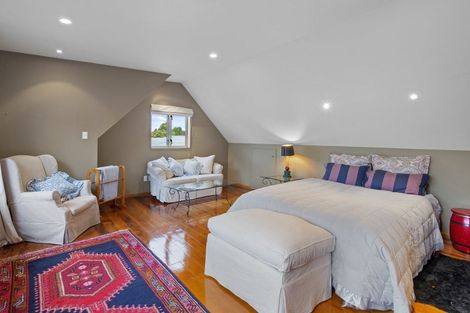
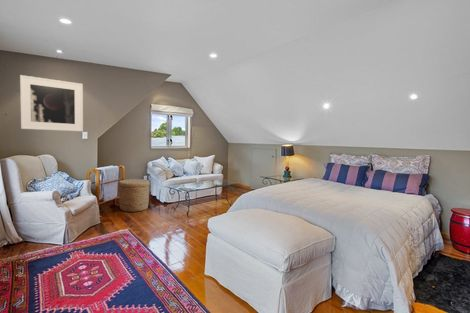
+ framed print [19,74,84,132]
+ basket [117,178,151,213]
